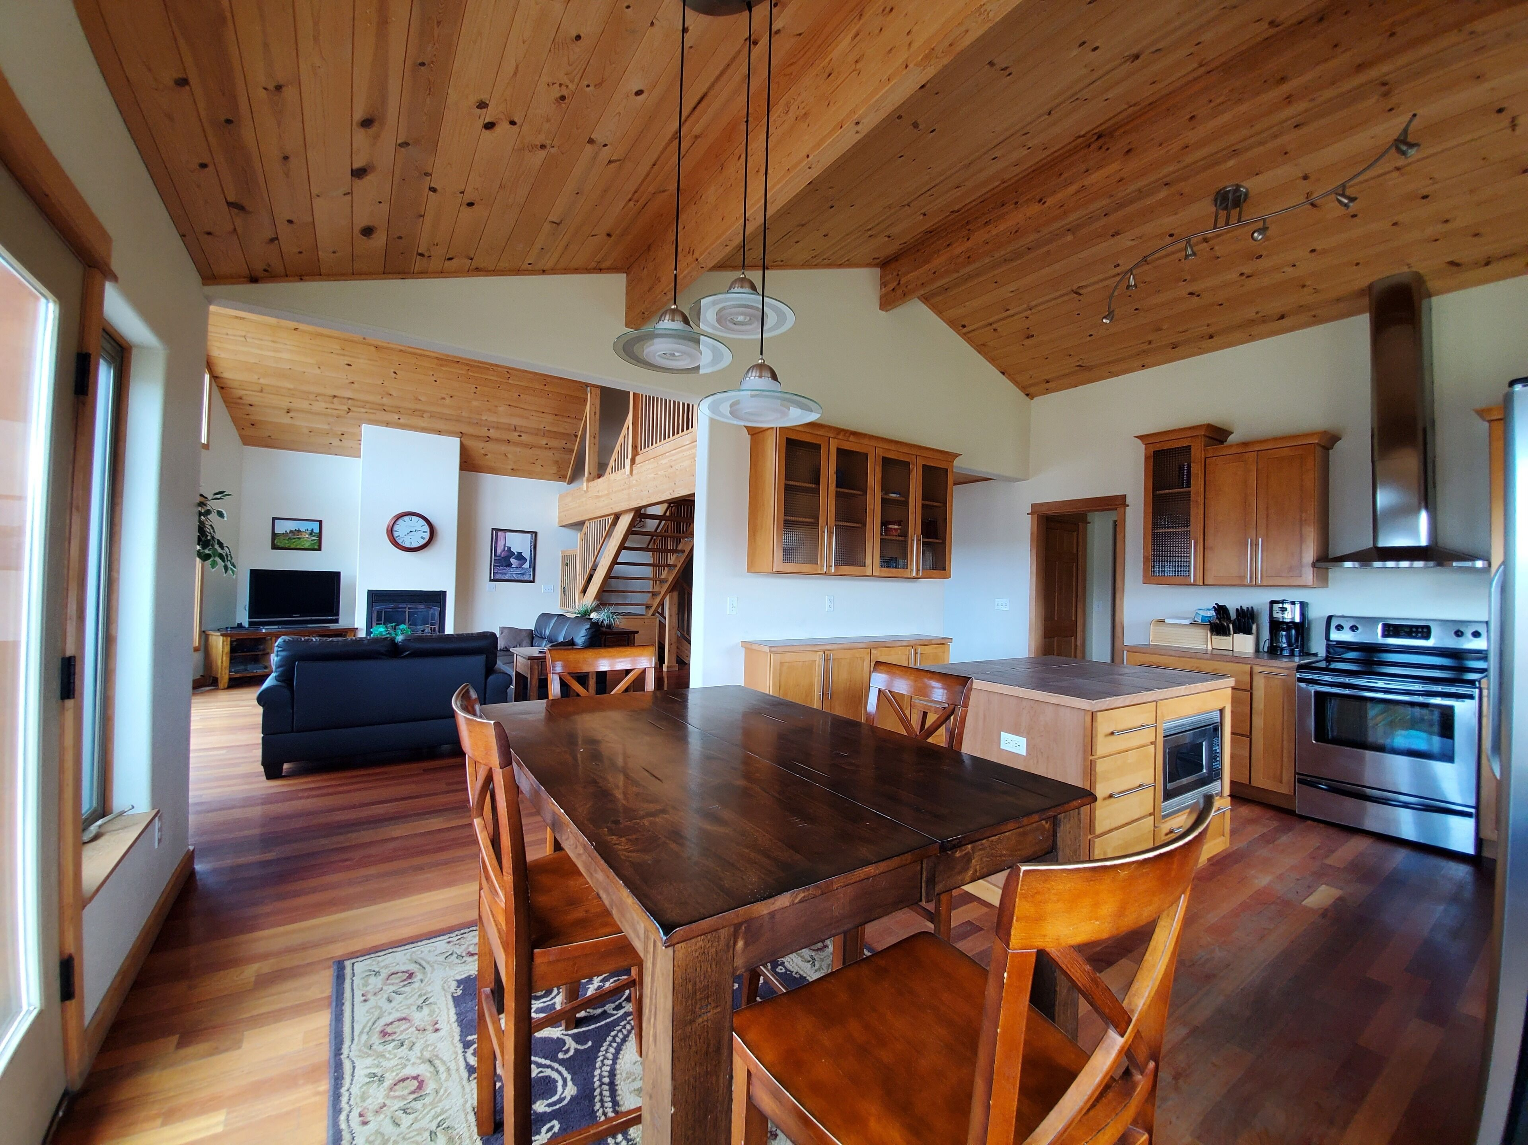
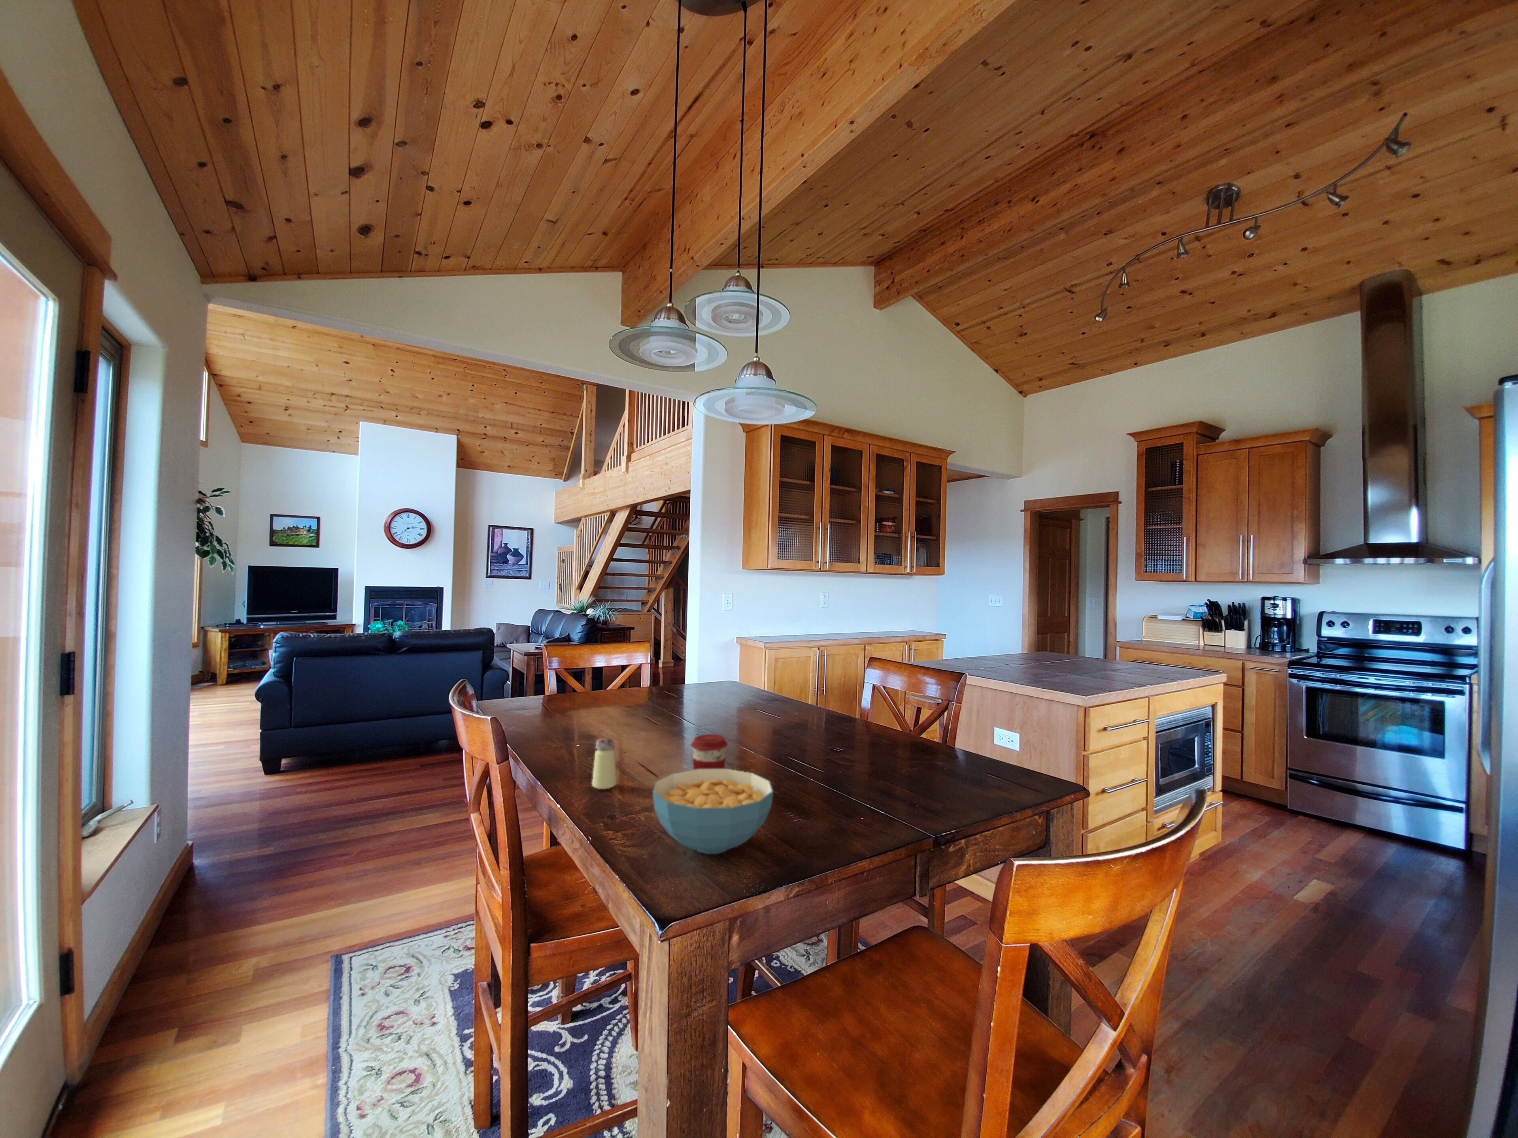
+ cereal bowl [653,769,773,855]
+ saltshaker [592,738,617,790]
+ coffee cup [691,734,728,770]
